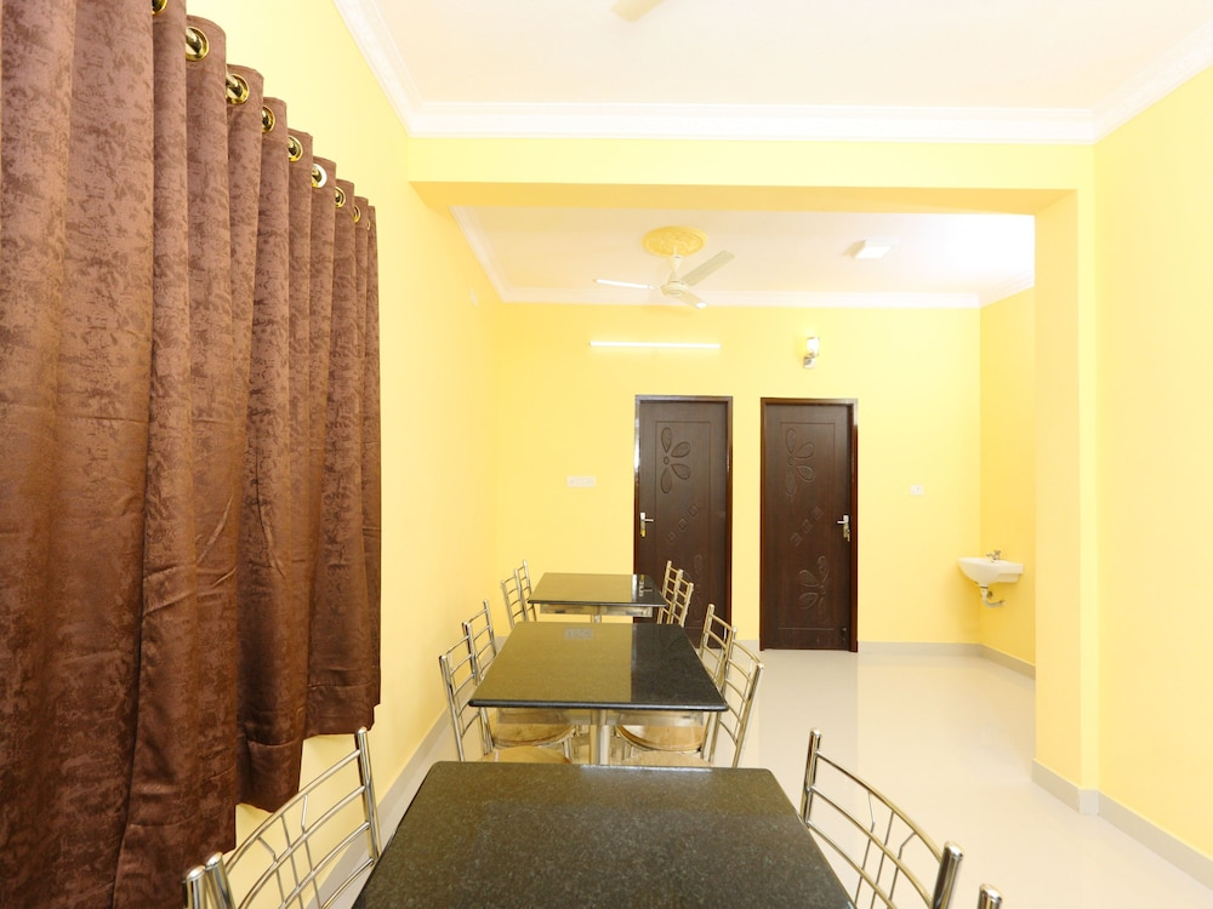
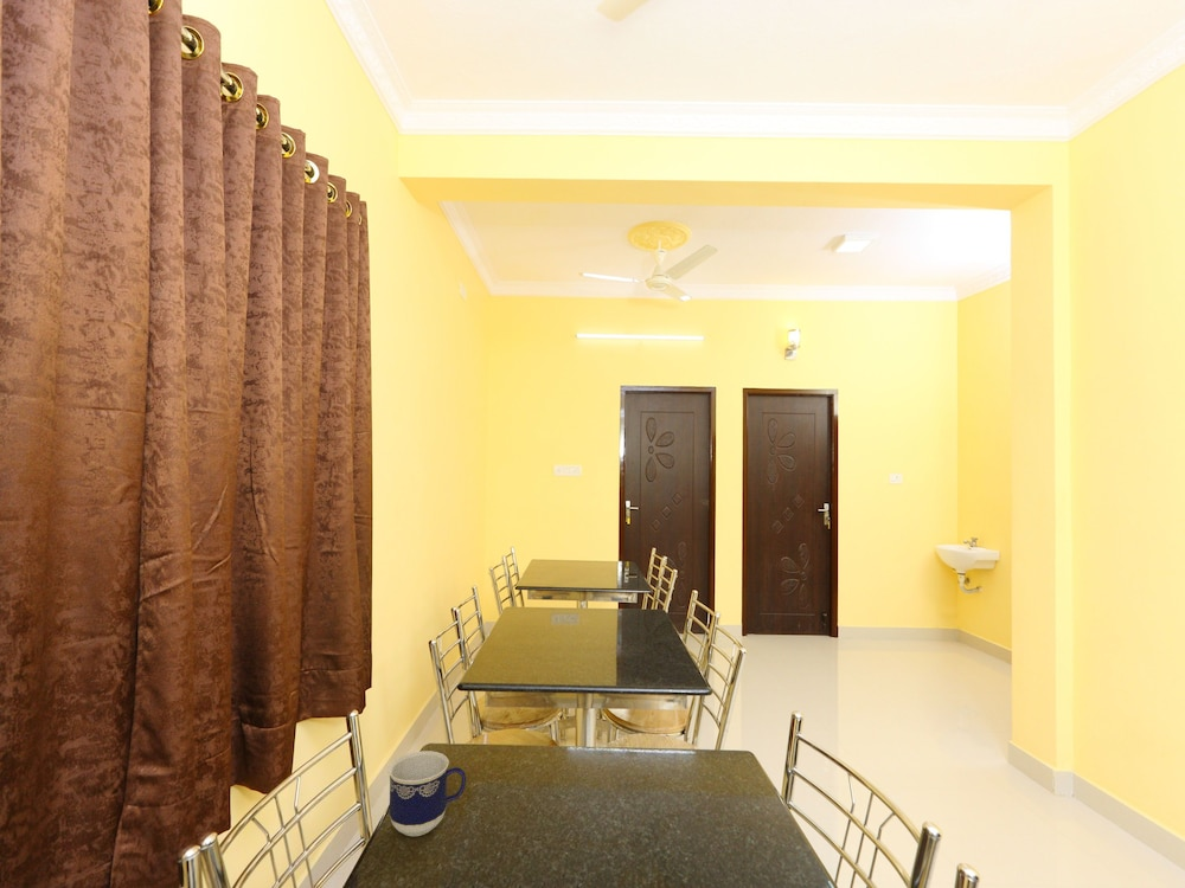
+ cup [387,749,467,837]
